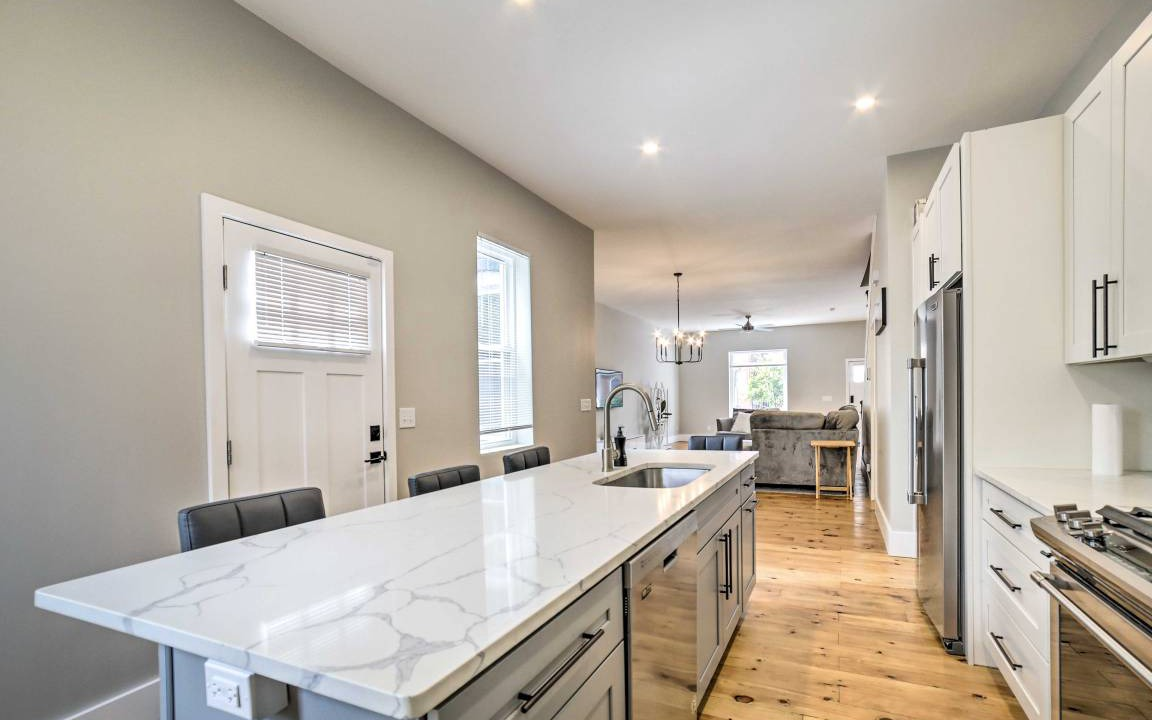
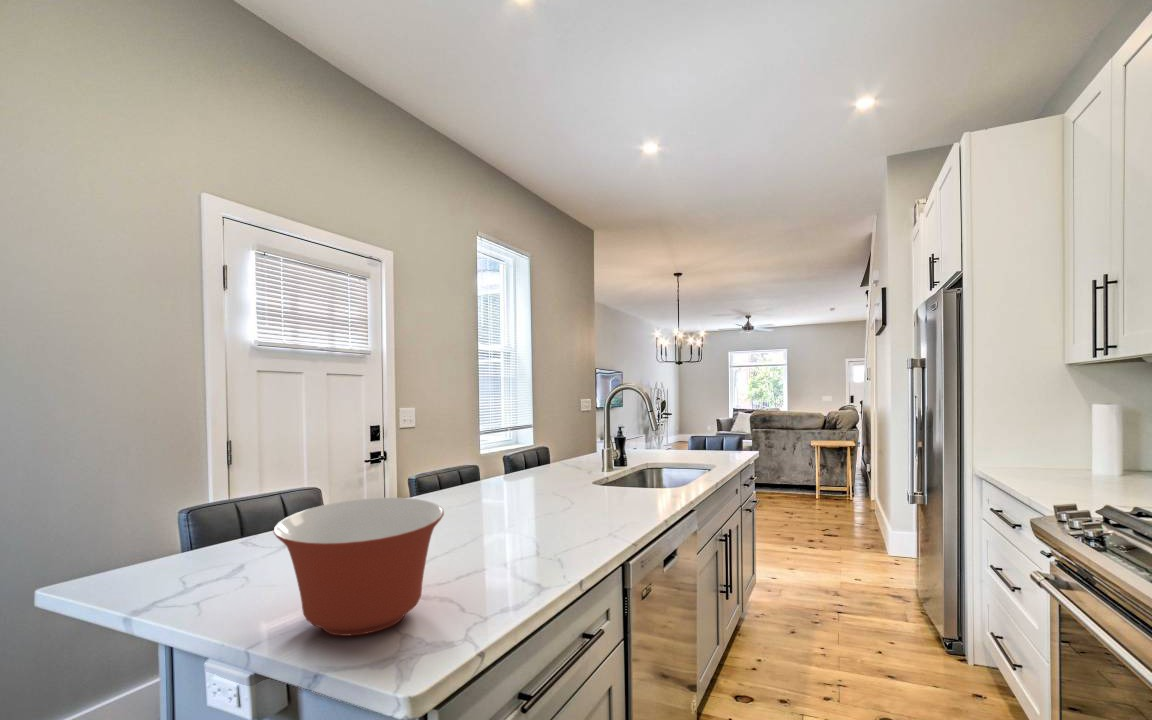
+ mixing bowl [272,497,445,637]
